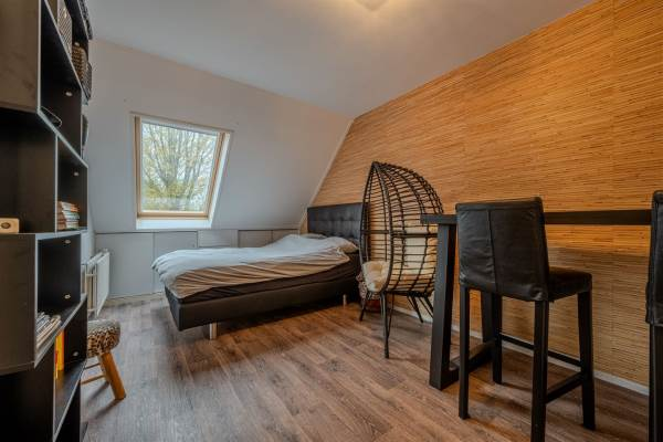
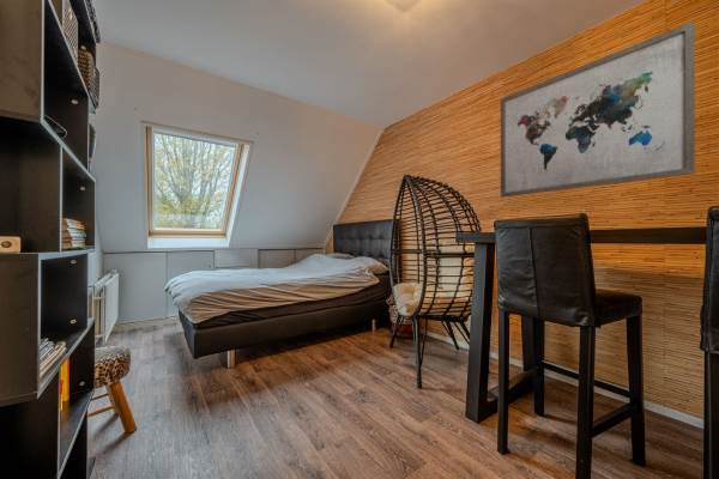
+ wall art [500,20,696,199]
